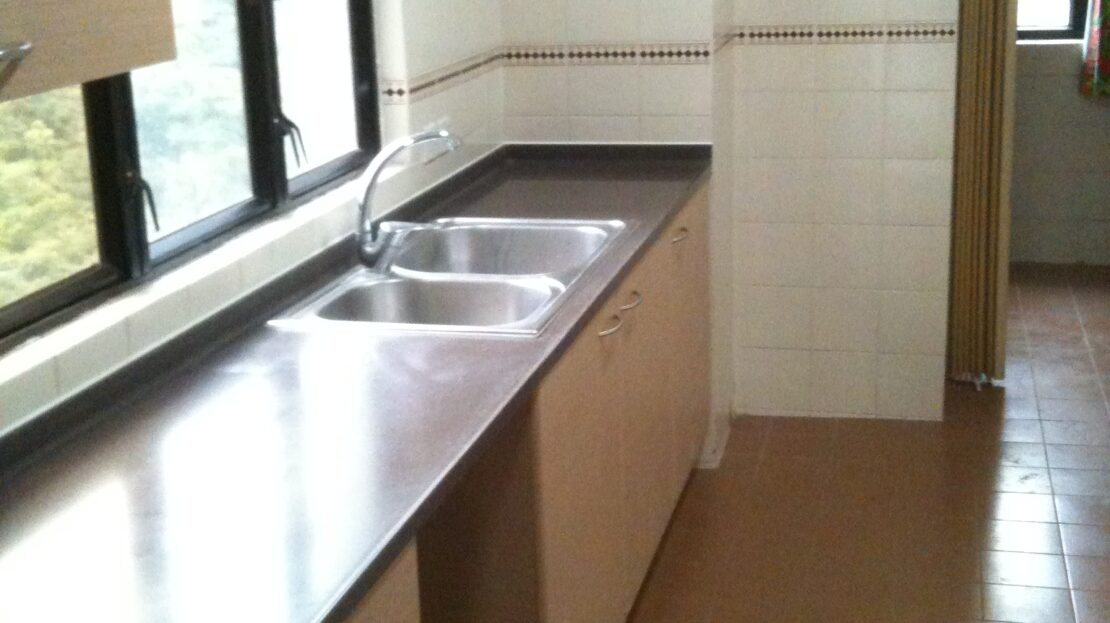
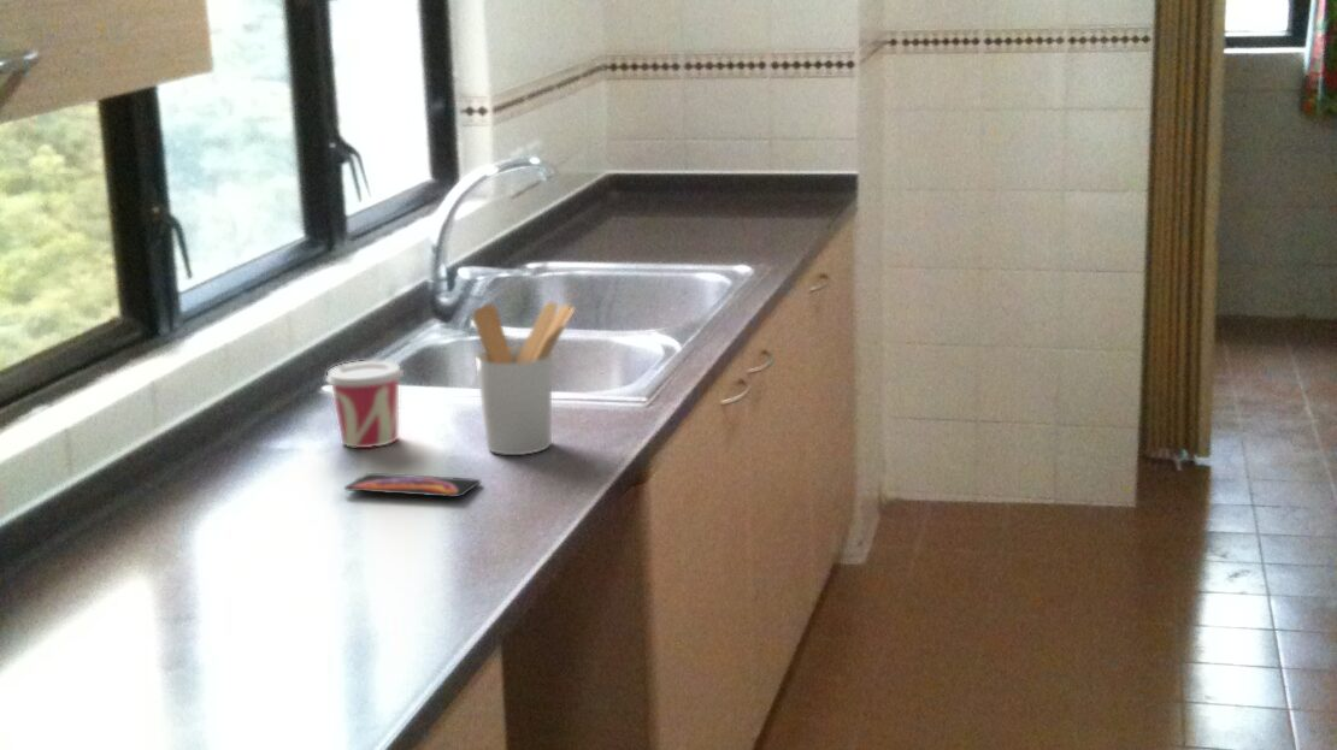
+ smartphone [343,472,482,498]
+ cup [324,360,405,449]
+ utensil holder [471,301,577,456]
